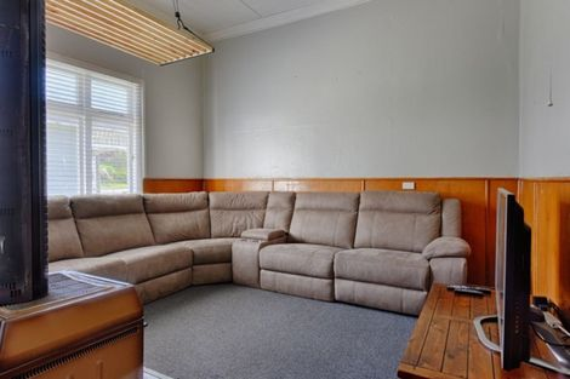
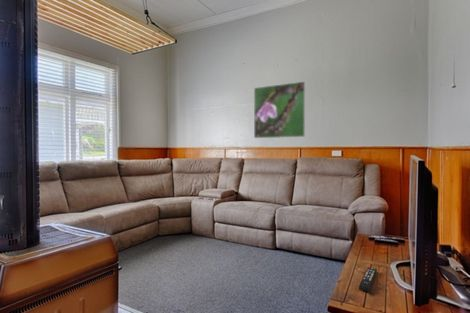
+ remote control [358,266,378,293]
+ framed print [253,81,306,139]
